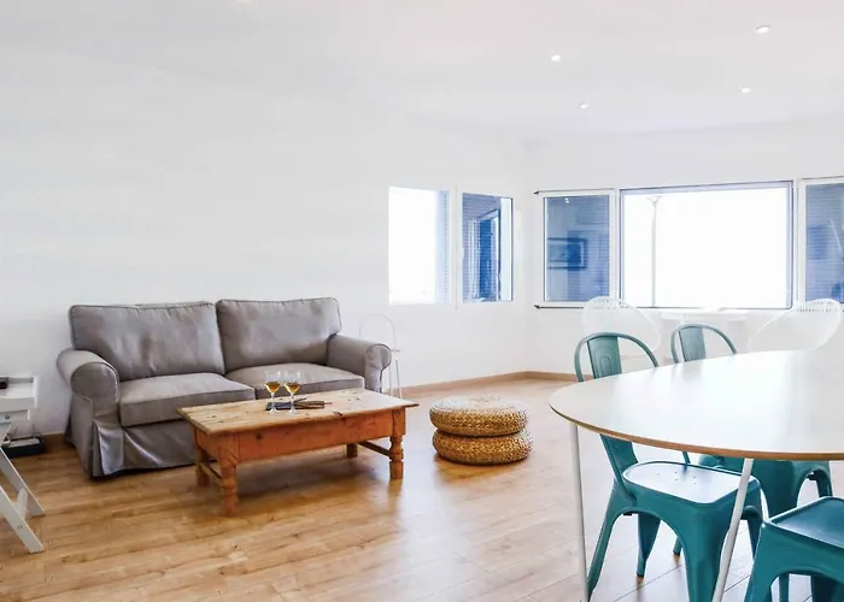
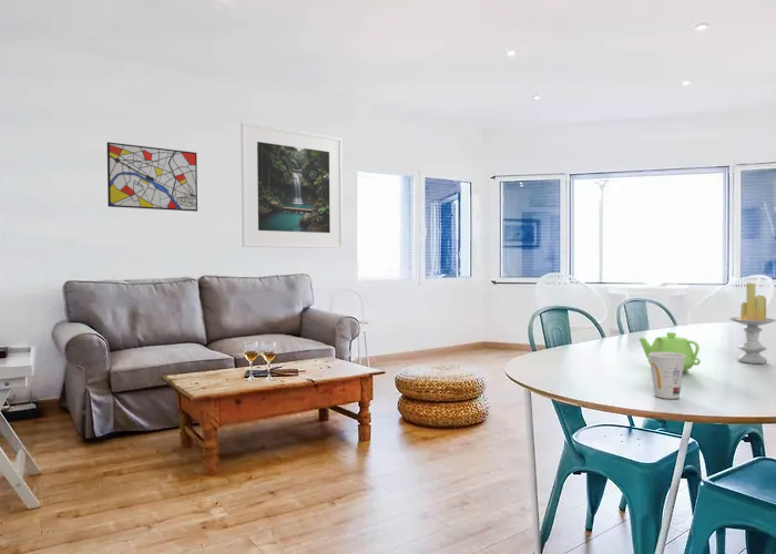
+ wall art [106,141,198,213]
+ teapot [639,331,702,373]
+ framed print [239,121,344,249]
+ candle [728,281,776,365]
+ cup [649,352,685,400]
